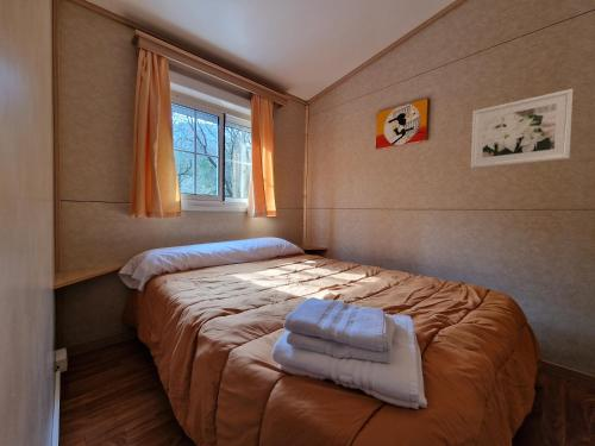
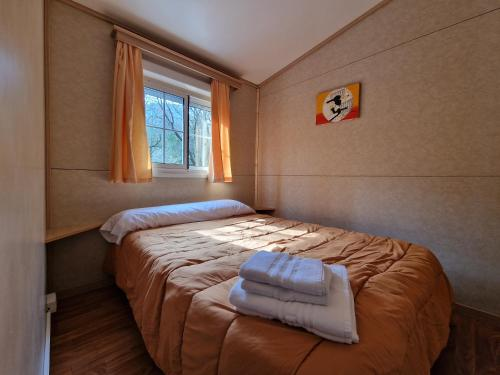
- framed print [470,88,574,169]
